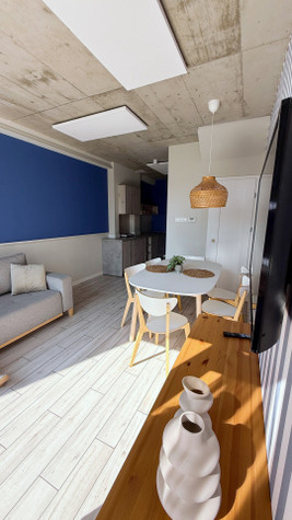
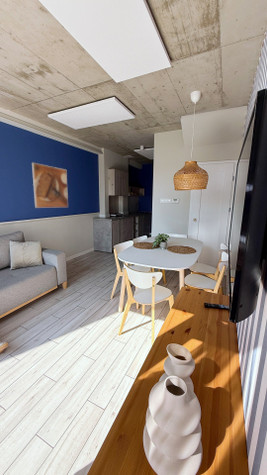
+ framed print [31,162,69,209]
